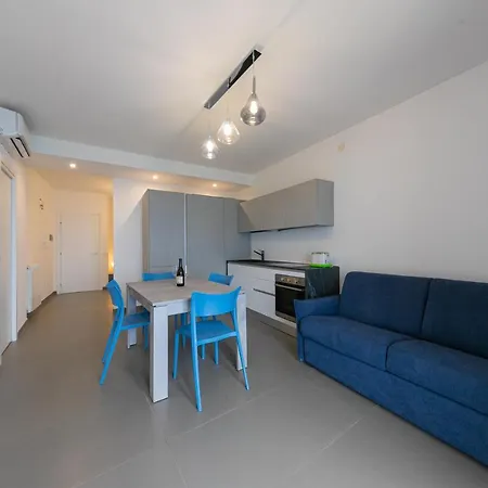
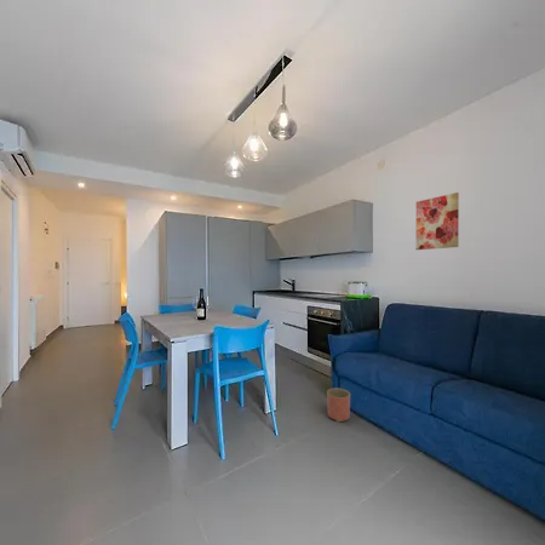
+ planter [326,388,351,423]
+ wall art [414,191,460,251]
